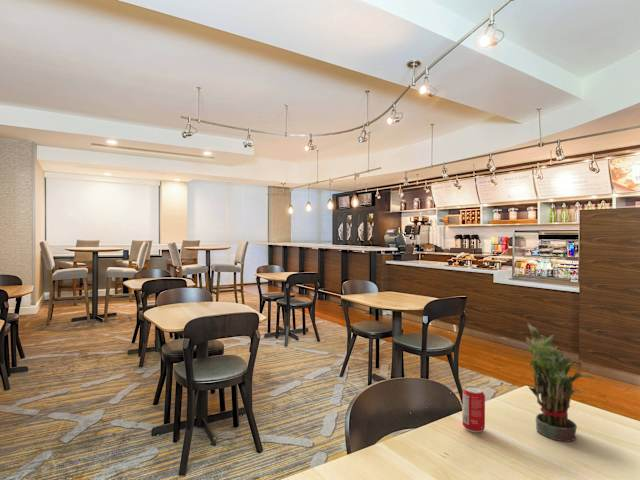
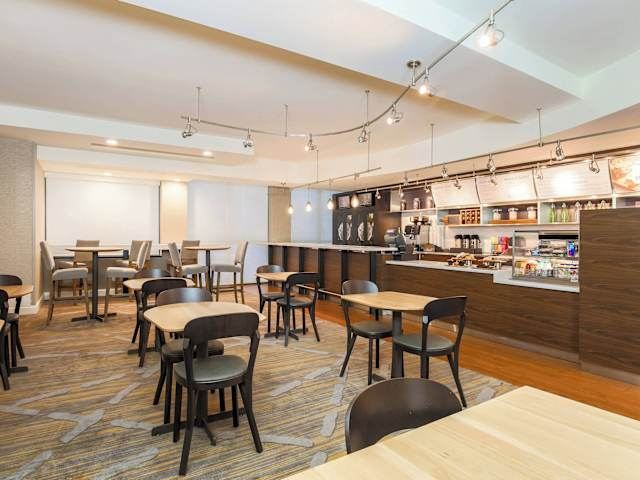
- potted plant [525,322,597,443]
- beverage can [462,385,486,434]
